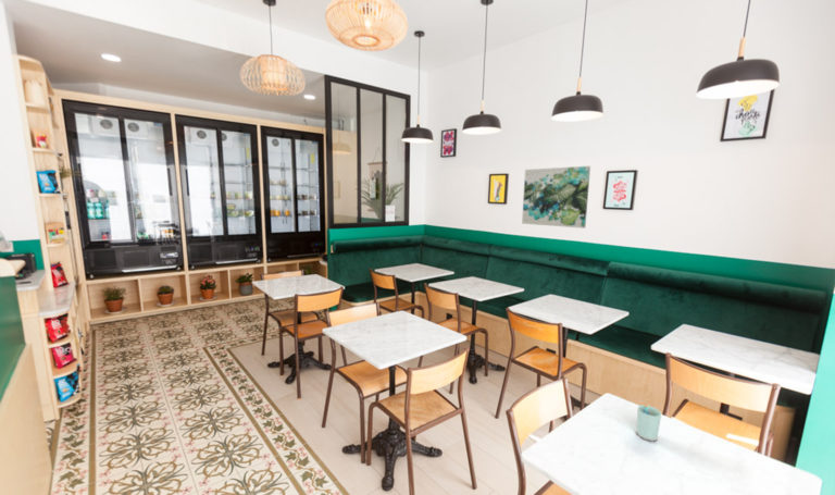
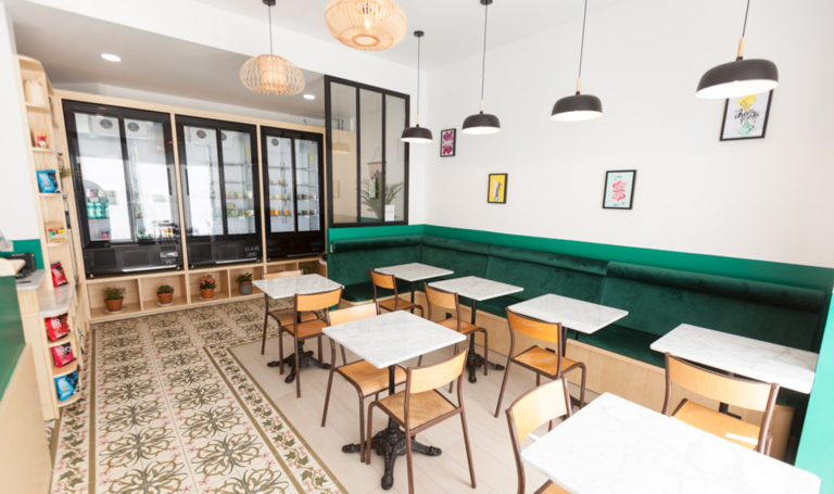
- cup [635,404,662,443]
- wall art [521,165,591,230]
